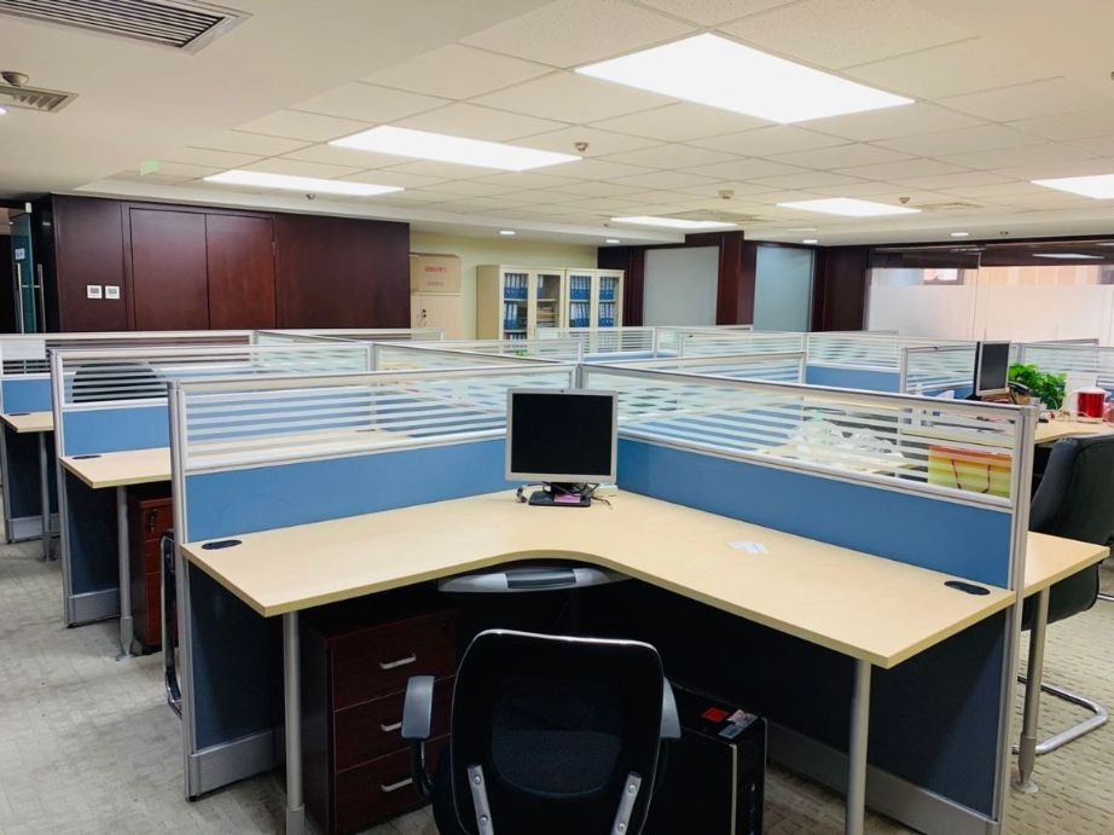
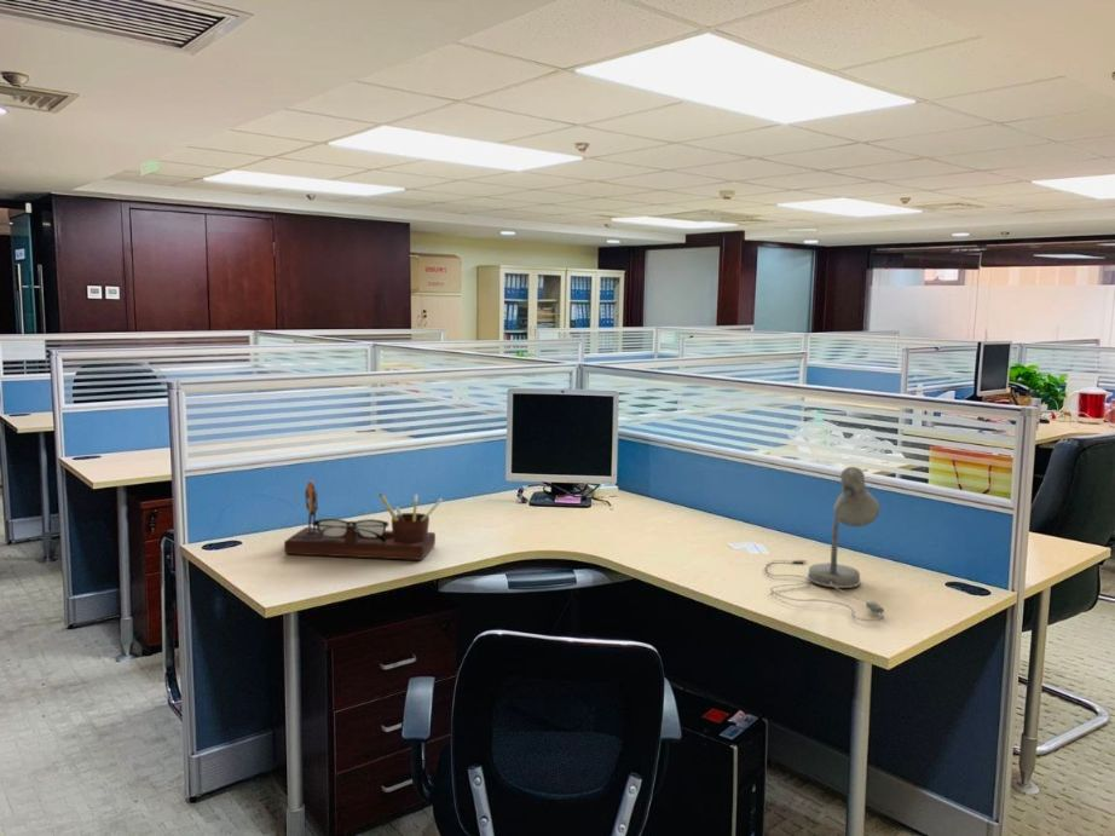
+ desk organizer [283,479,444,561]
+ desk lamp [764,466,885,622]
